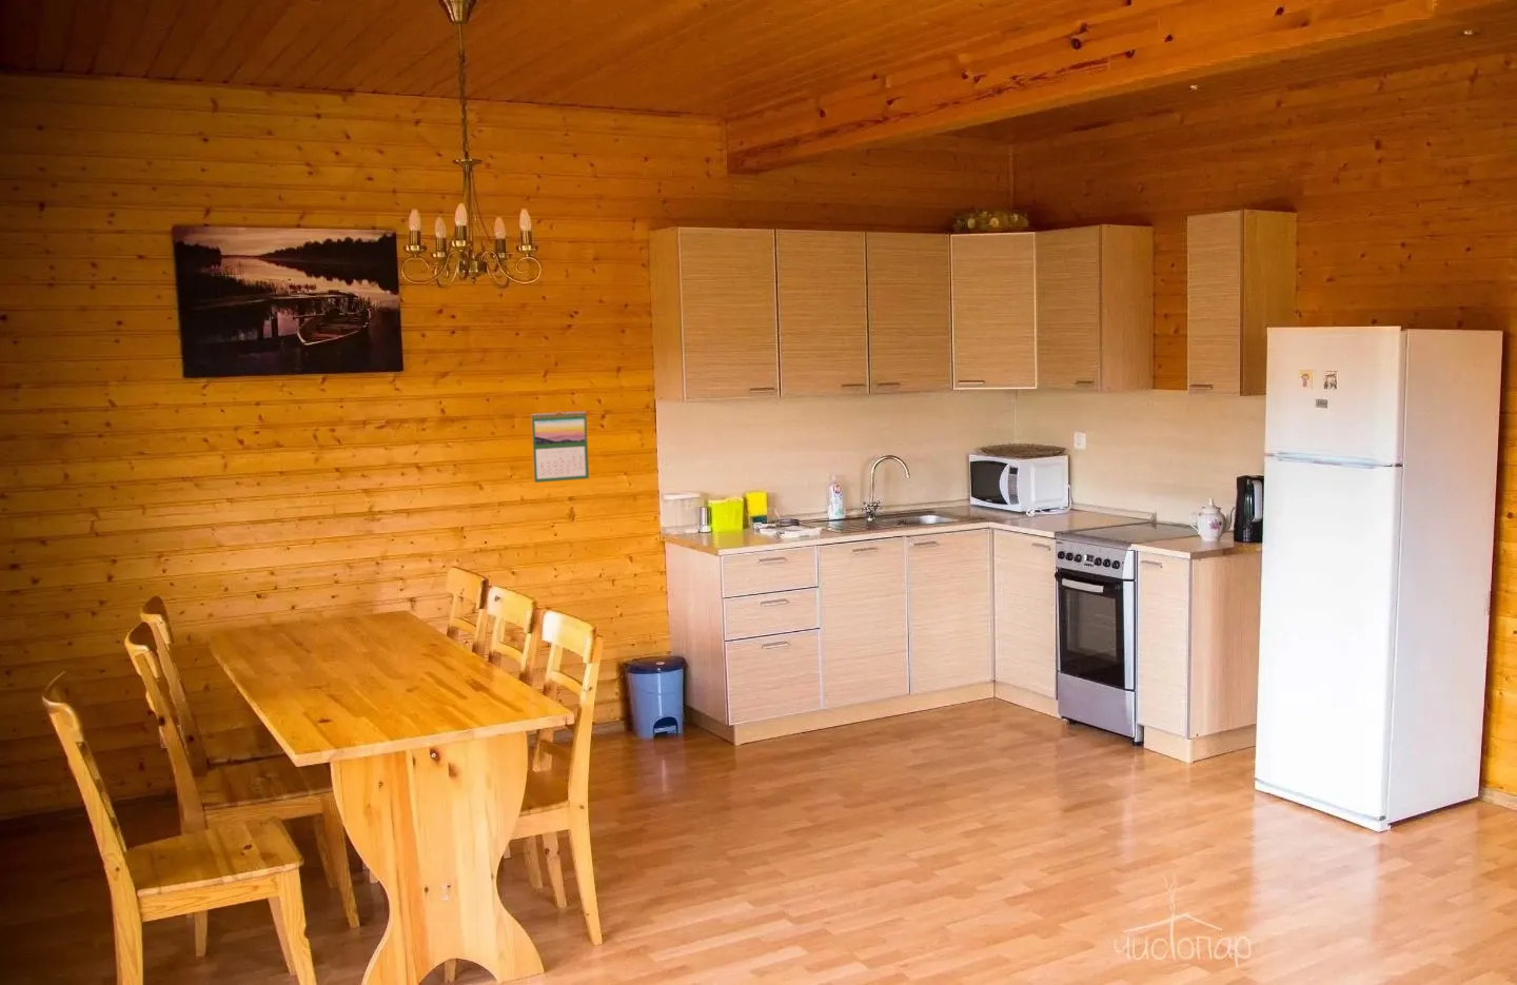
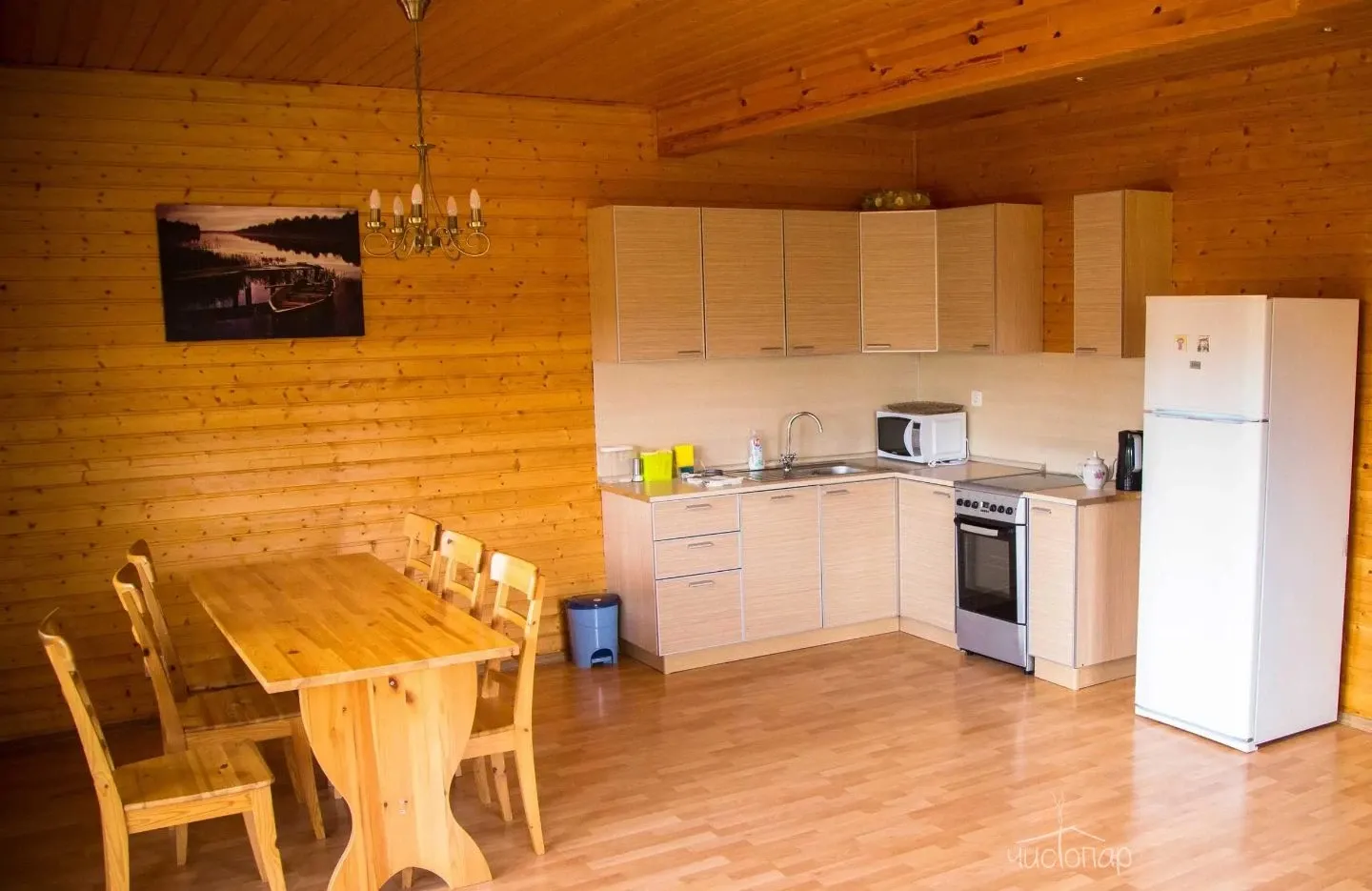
- calendar [530,410,590,483]
